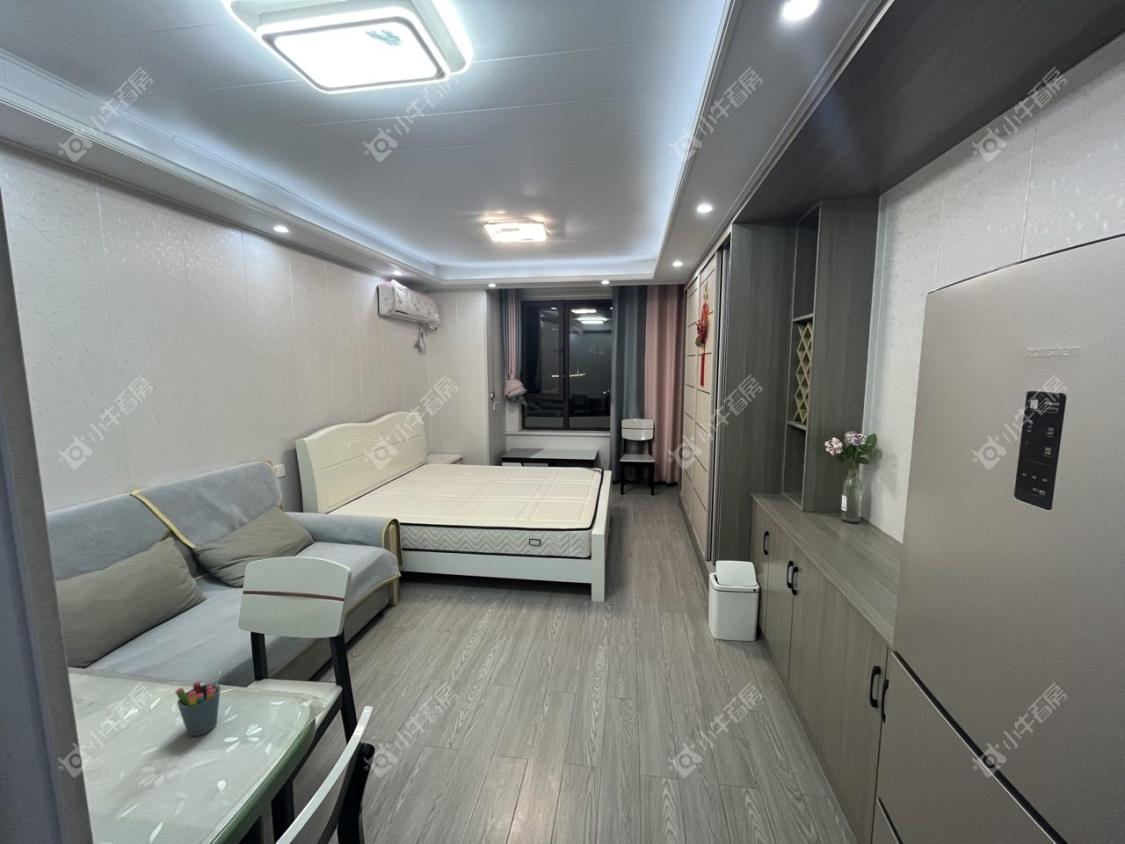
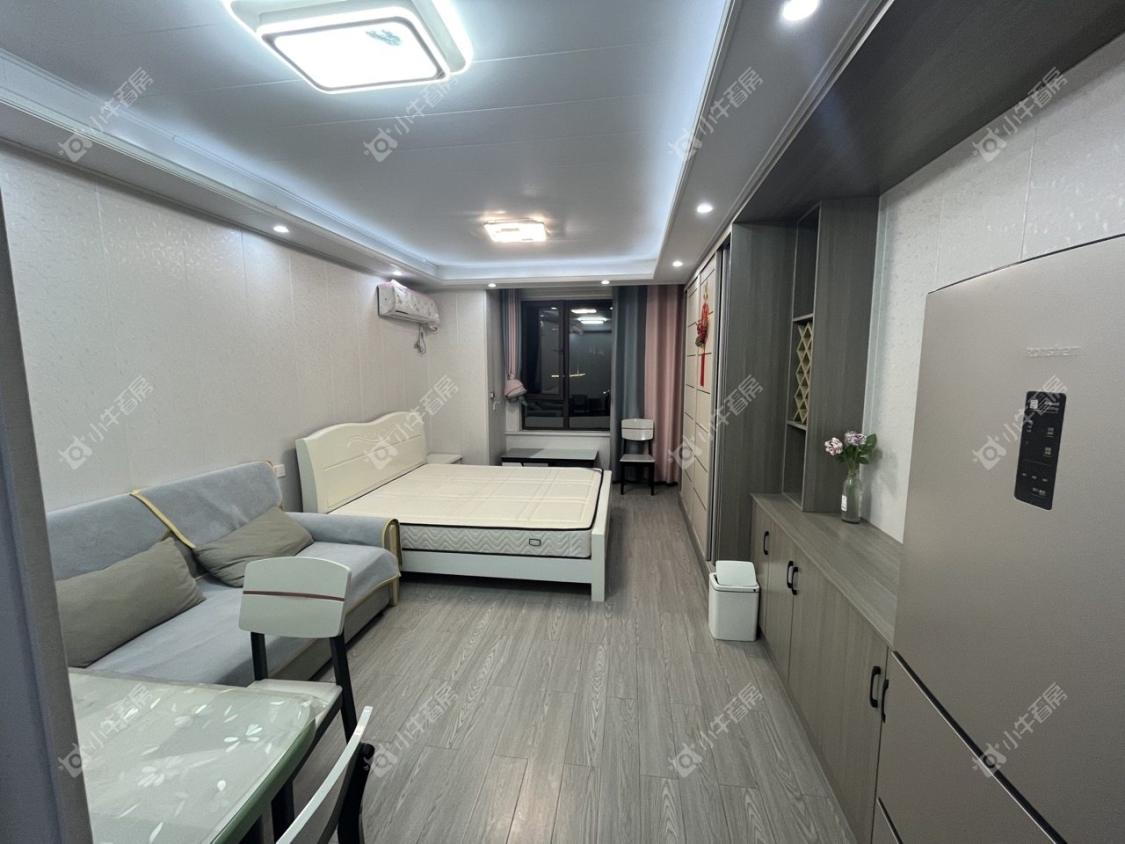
- pen holder [175,669,222,737]
